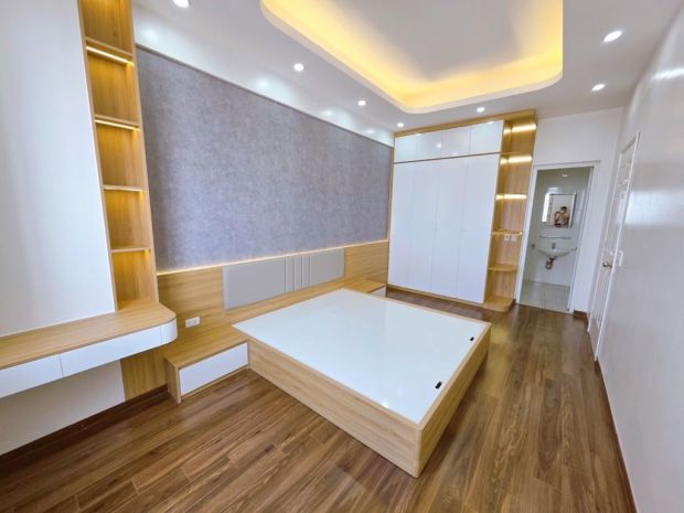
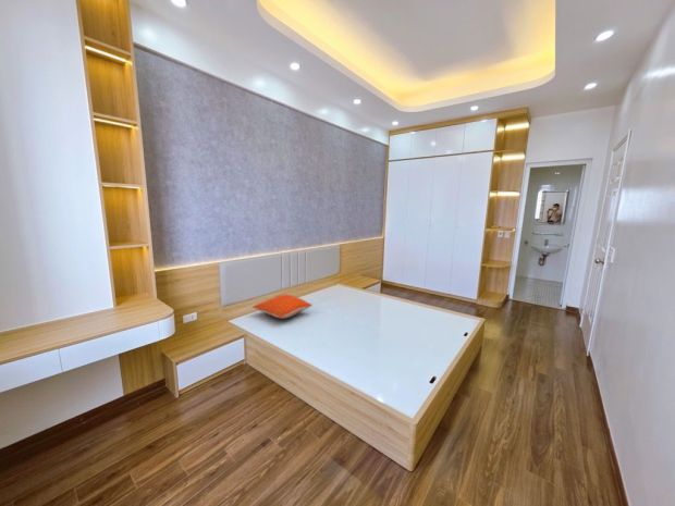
+ pillow [251,294,314,320]
